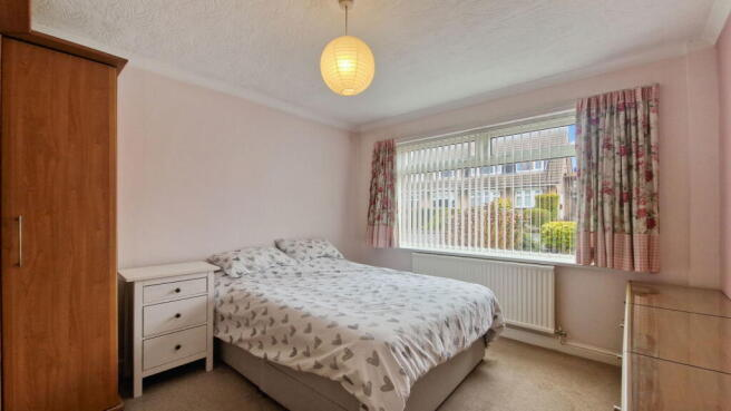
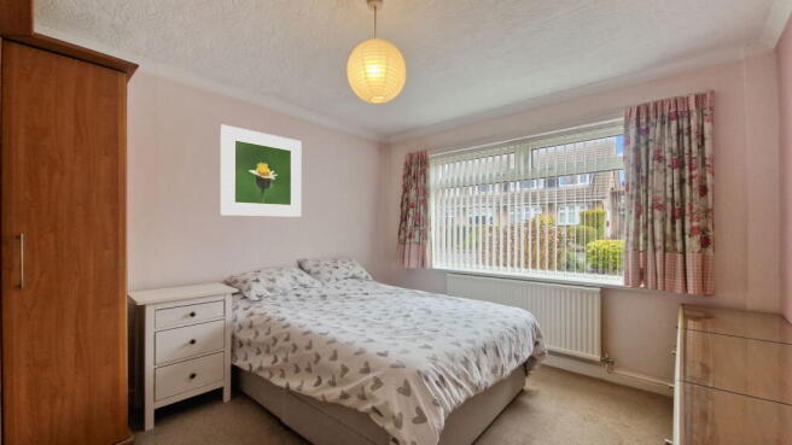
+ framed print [220,123,302,218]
